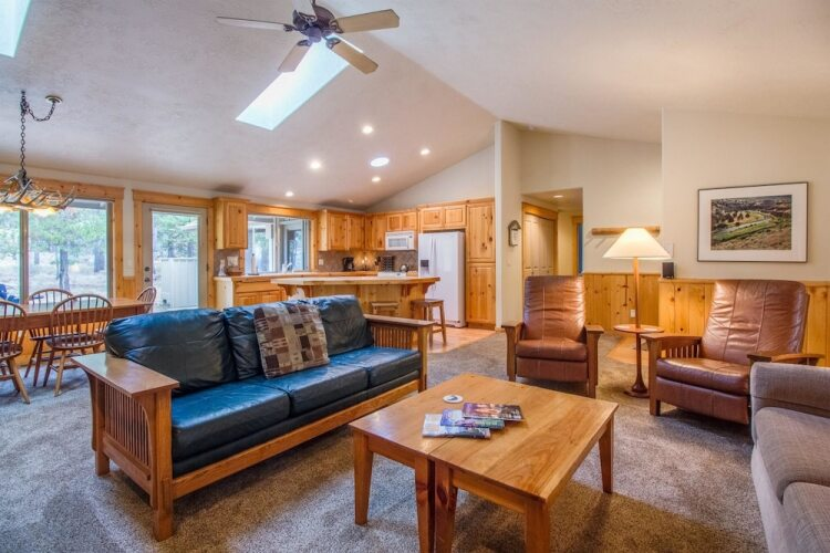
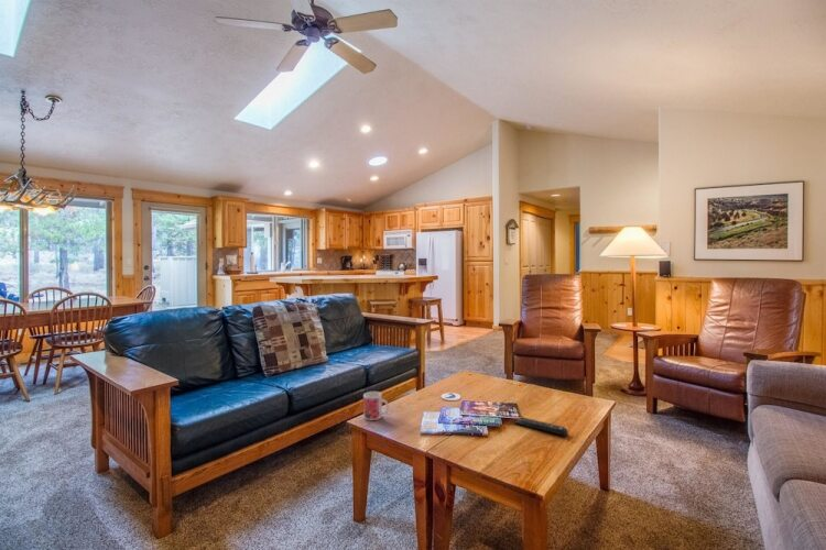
+ remote control [513,416,569,437]
+ mug [362,391,390,421]
